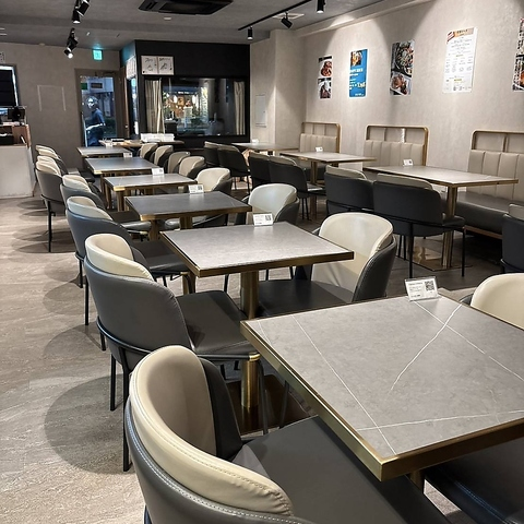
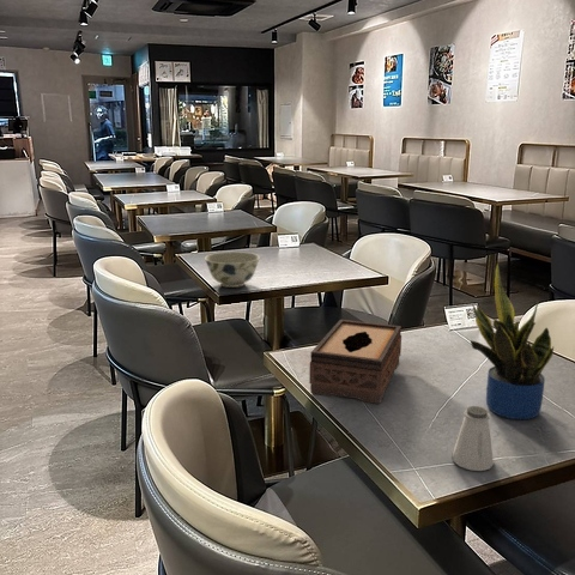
+ saltshaker [452,405,495,472]
+ potted plant [470,260,555,420]
+ tissue box [308,319,402,405]
+ bowl [204,250,261,289]
